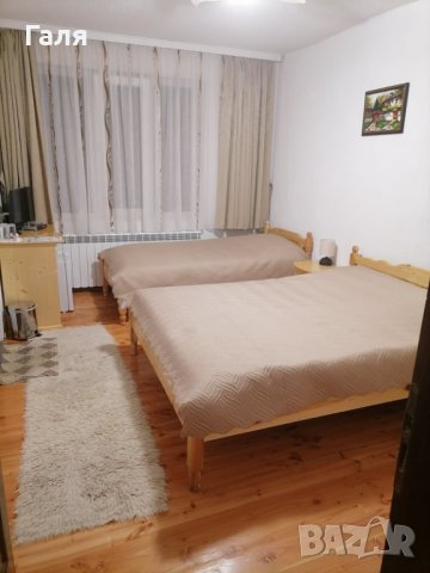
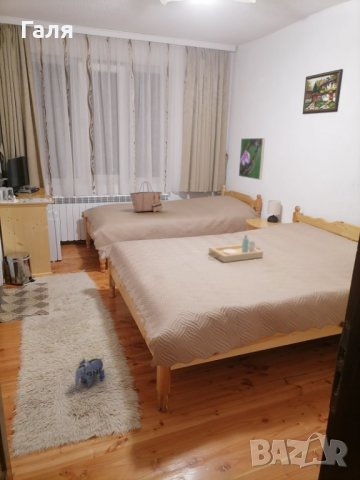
+ serving tray [208,234,264,263]
+ plush toy [74,357,106,388]
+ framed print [238,137,266,181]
+ tote bag [129,181,163,213]
